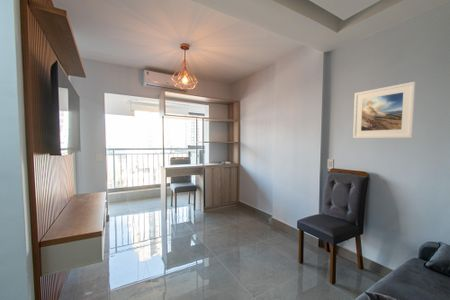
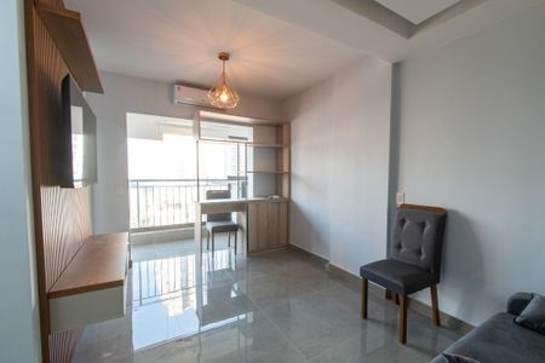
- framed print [352,81,417,139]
